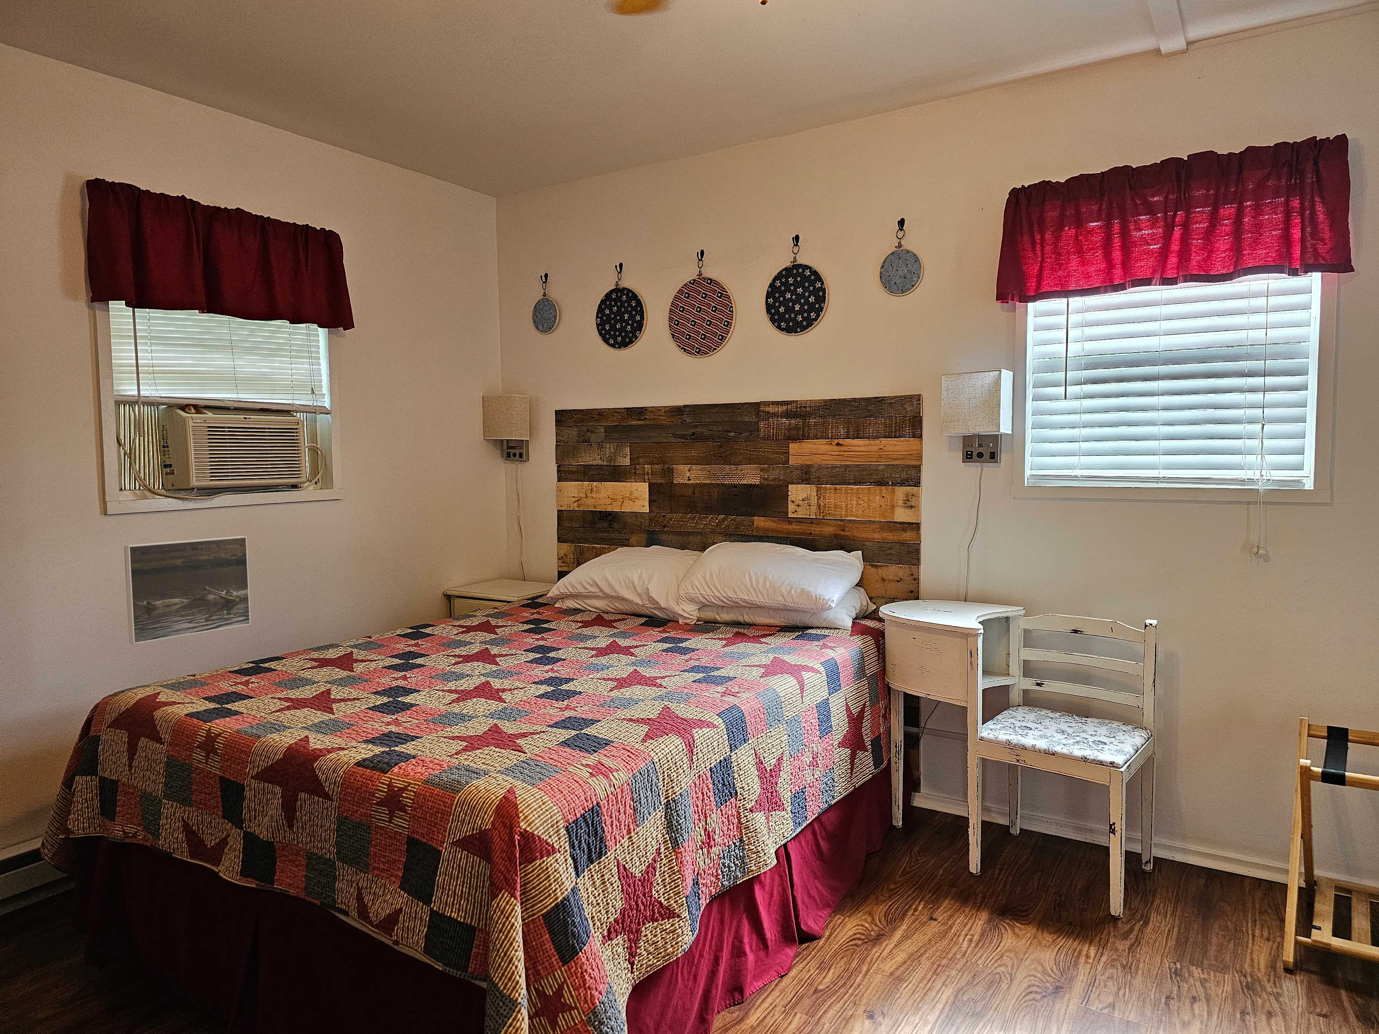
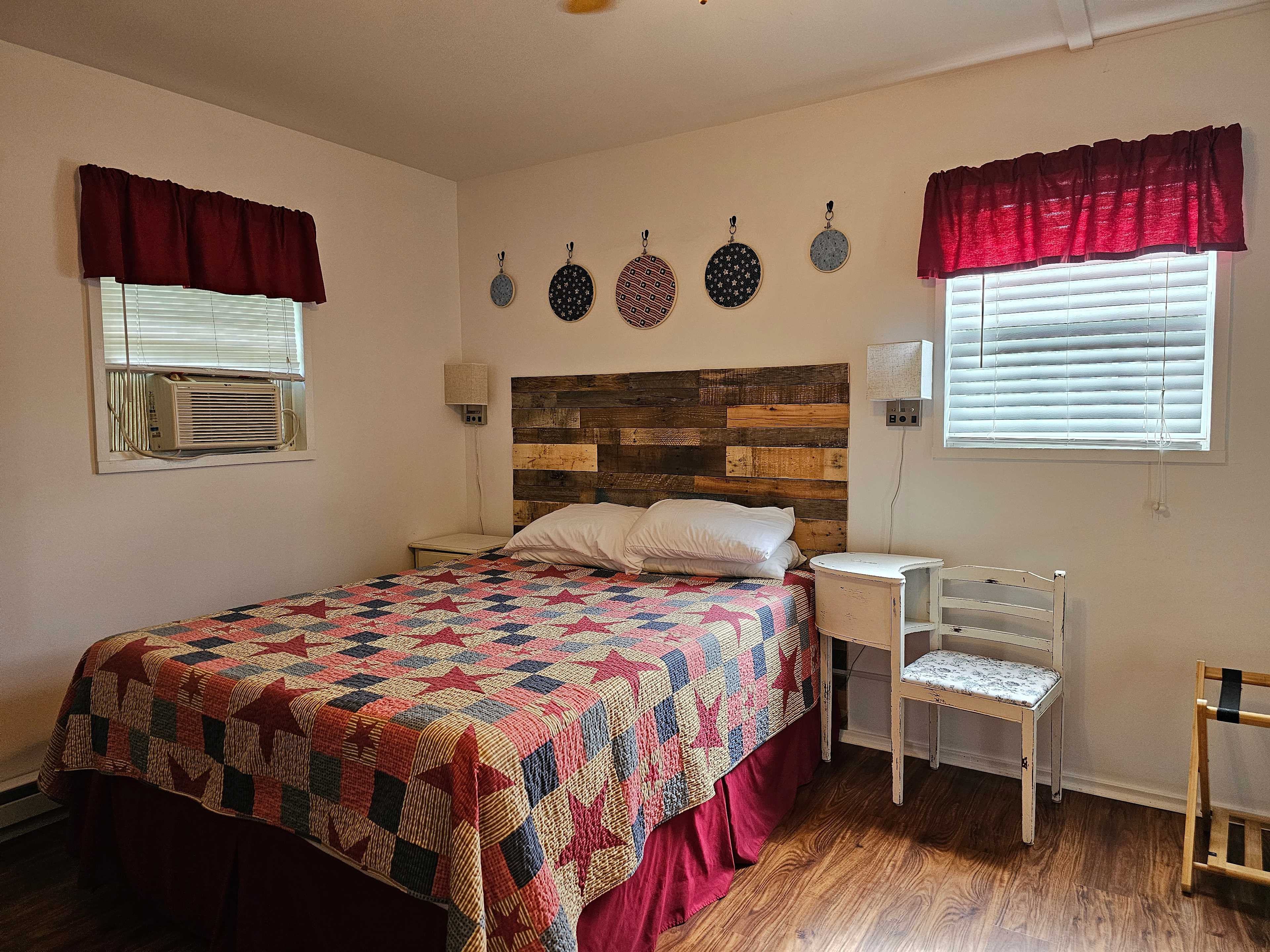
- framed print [124,535,251,644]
